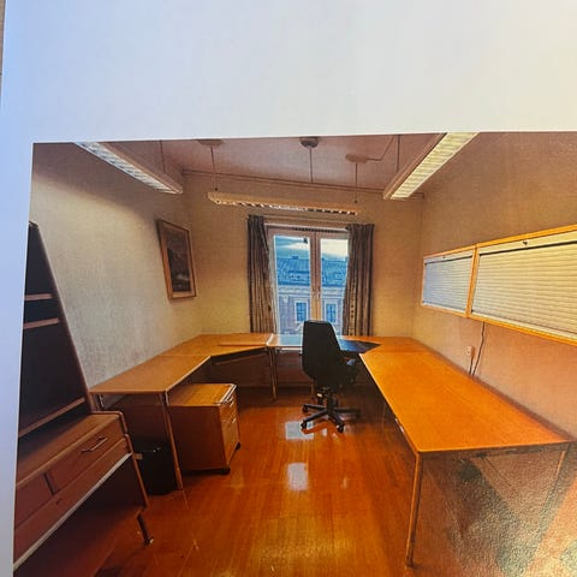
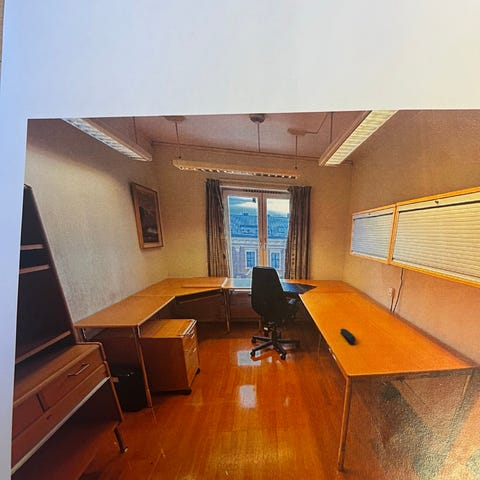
+ stapler [339,328,357,347]
